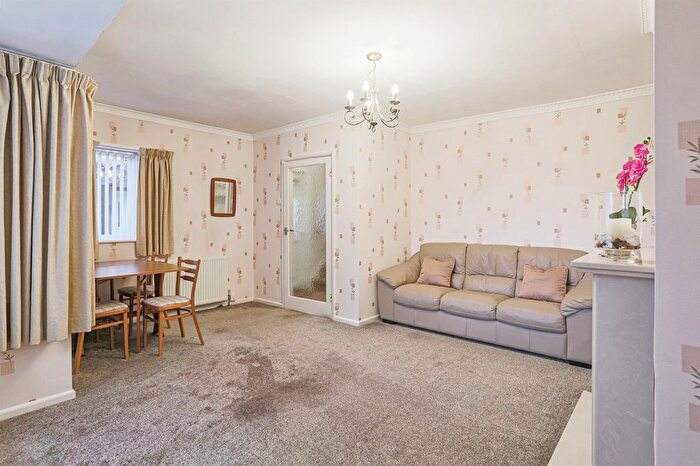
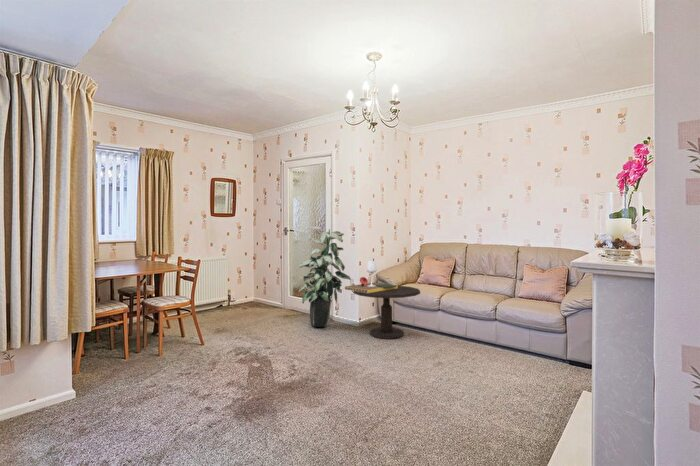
+ cocktail glass [344,258,399,293]
+ side table [353,285,421,340]
+ indoor plant [298,225,352,328]
